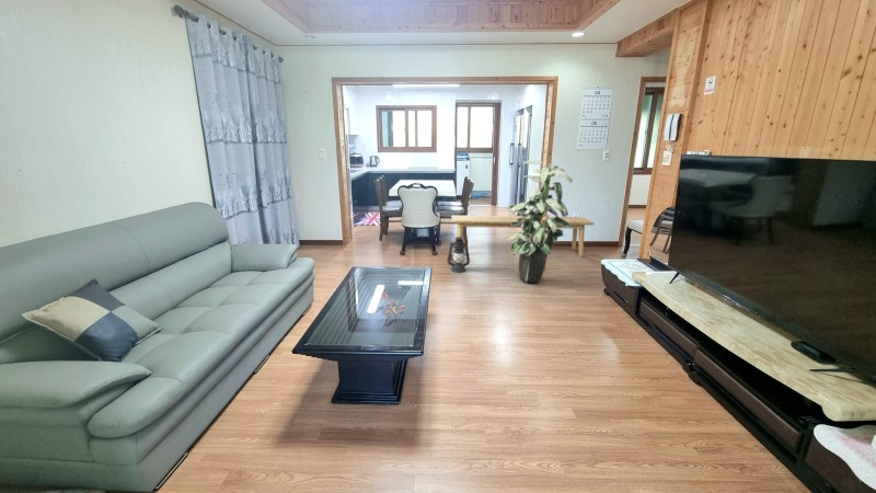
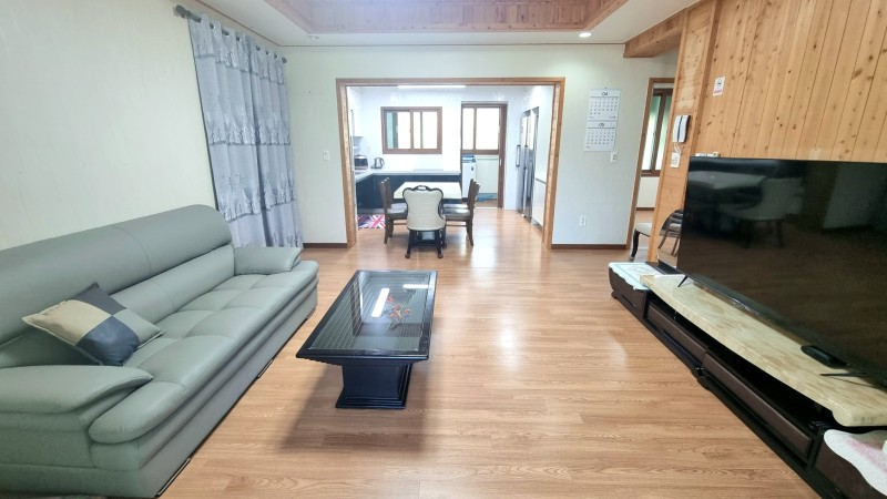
- indoor plant [506,159,574,284]
- bench [450,215,596,257]
- lantern [446,236,471,274]
